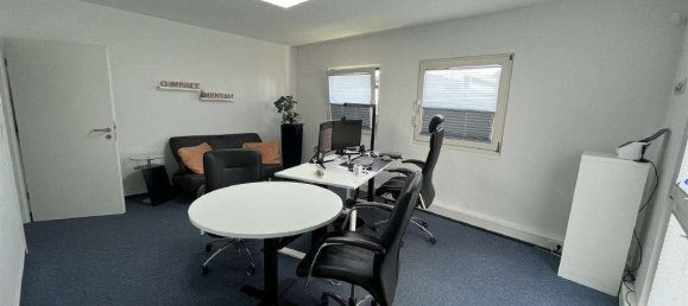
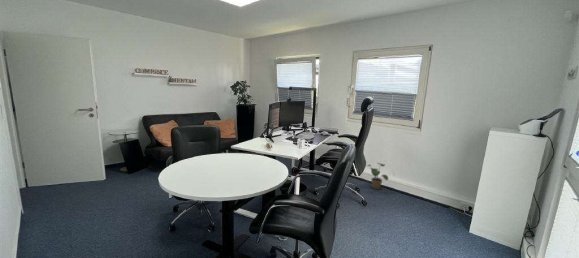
+ potted plant [366,162,389,190]
